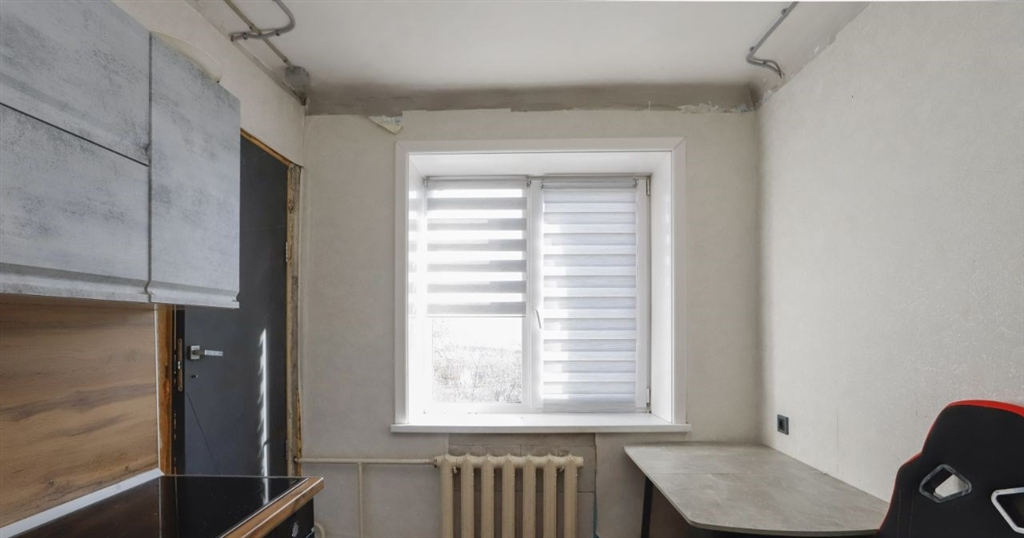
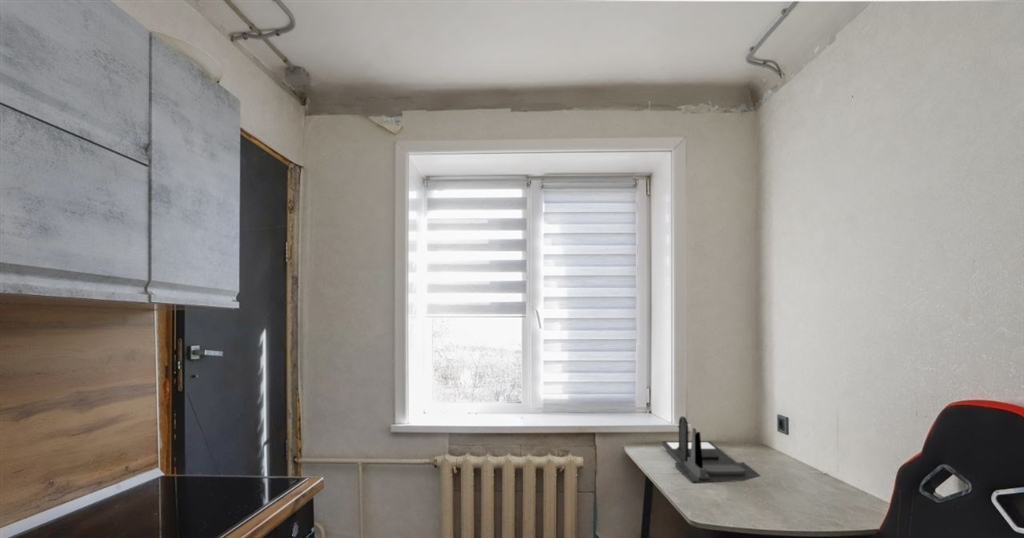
+ desk organizer [661,416,762,484]
